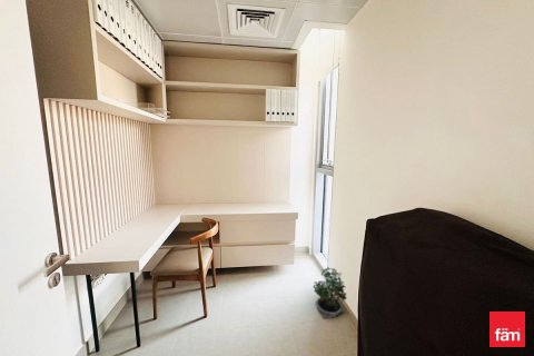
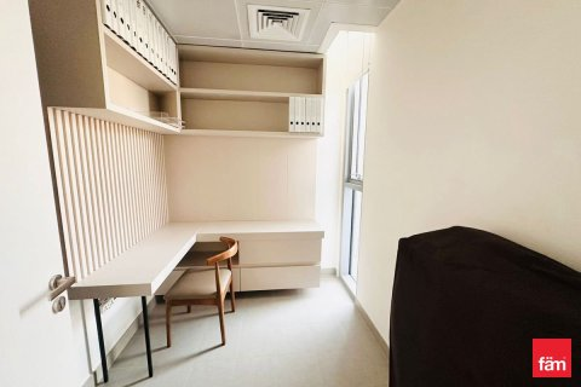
- potted plant [312,266,348,320]
